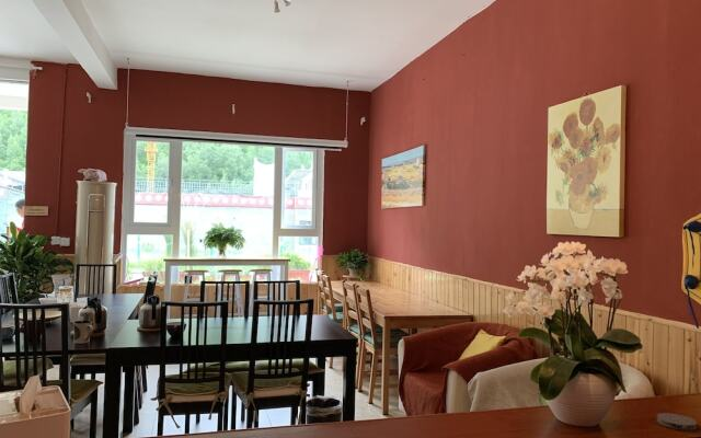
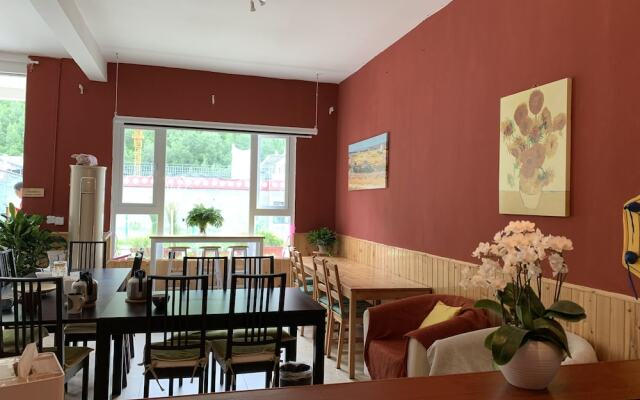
- coaster [656,412,698,431]
